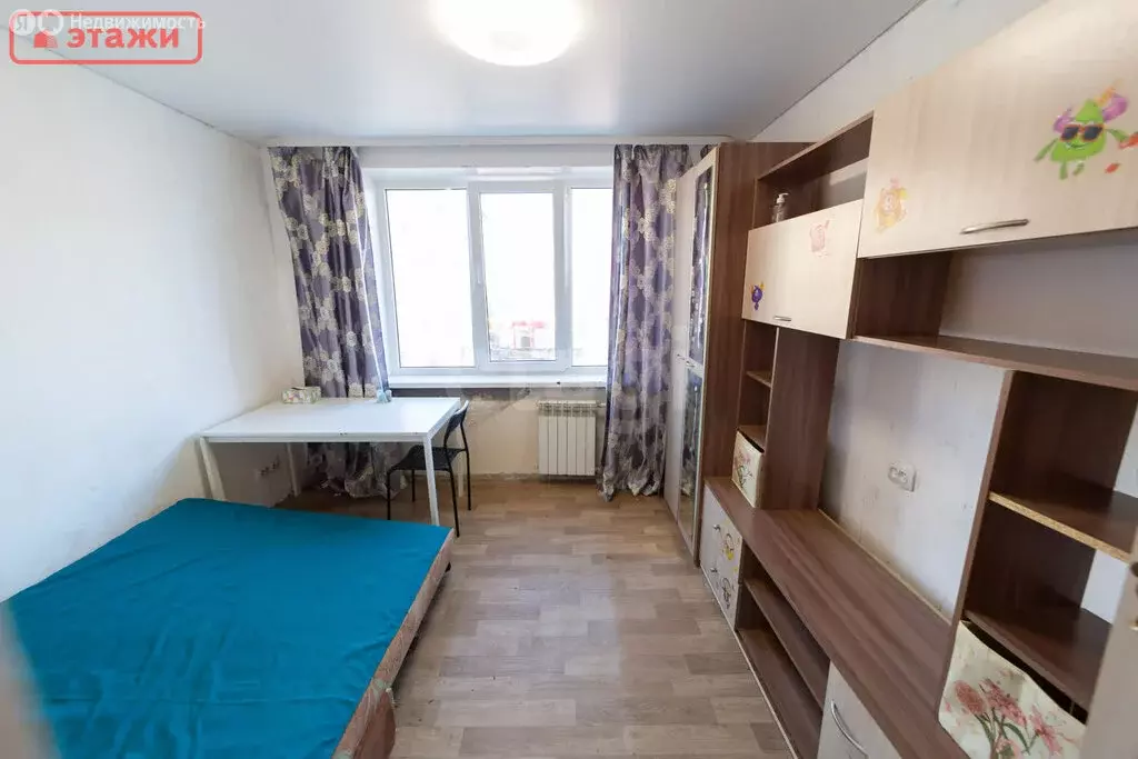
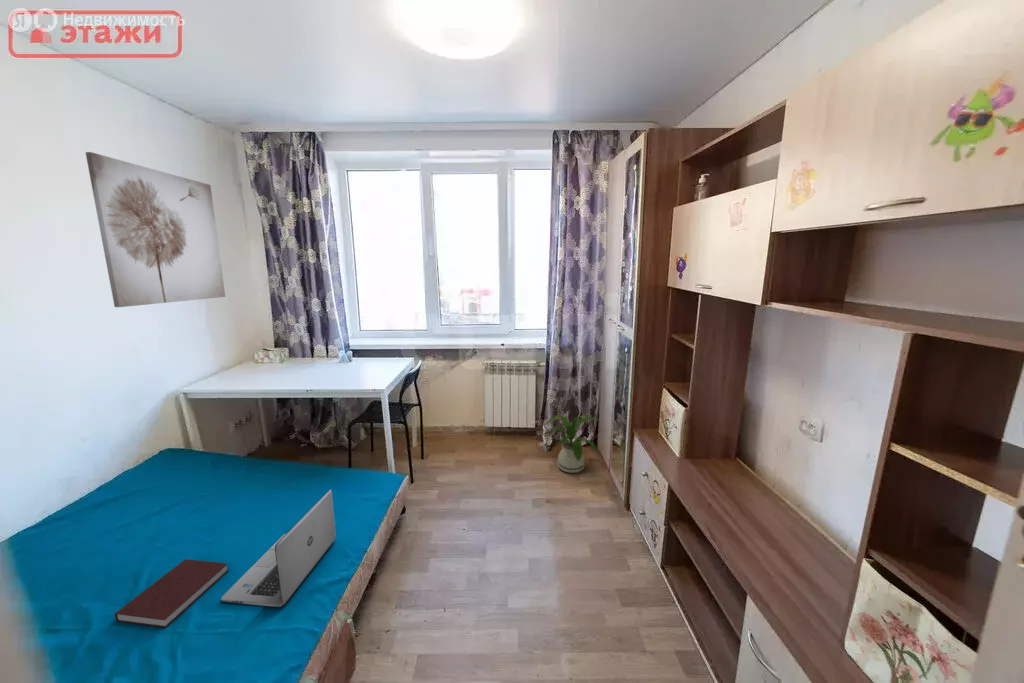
+ house plant [546,414,601,474]
+ wall art [84,151,226,308]
+ laptop [220,489,337,608]
+ notebook [114,558,230,629]
